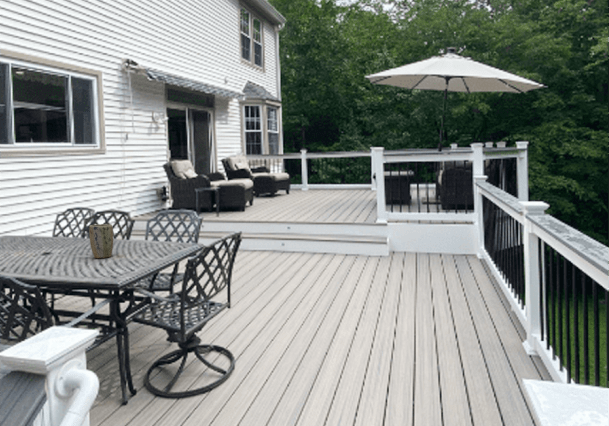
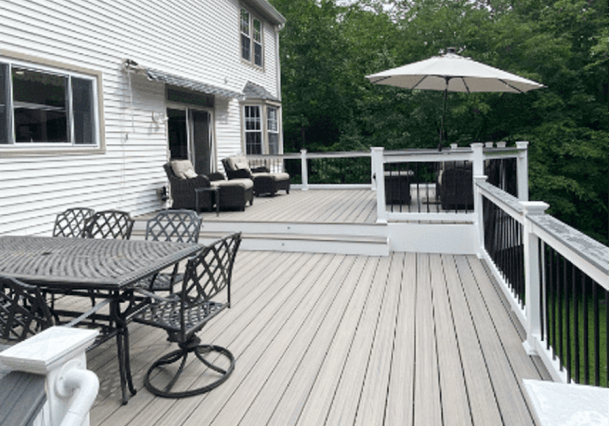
- plant pot [88,223,114,259]
